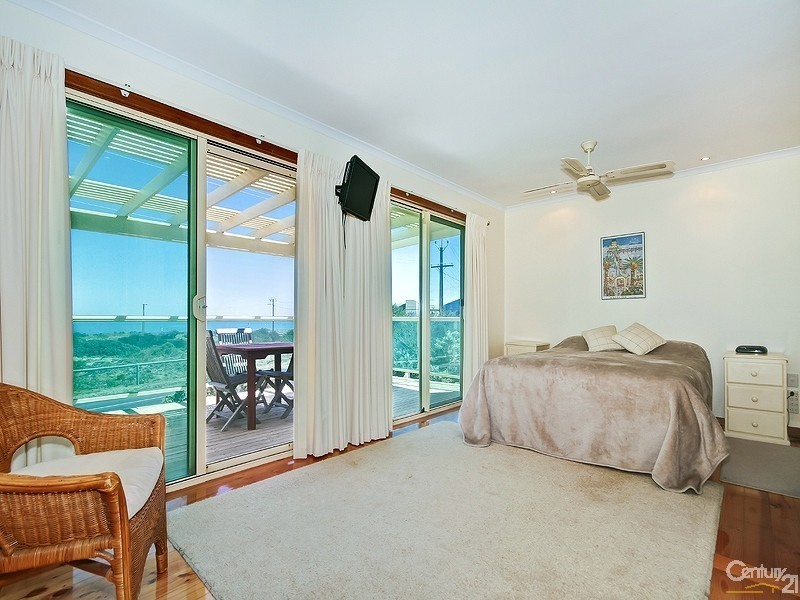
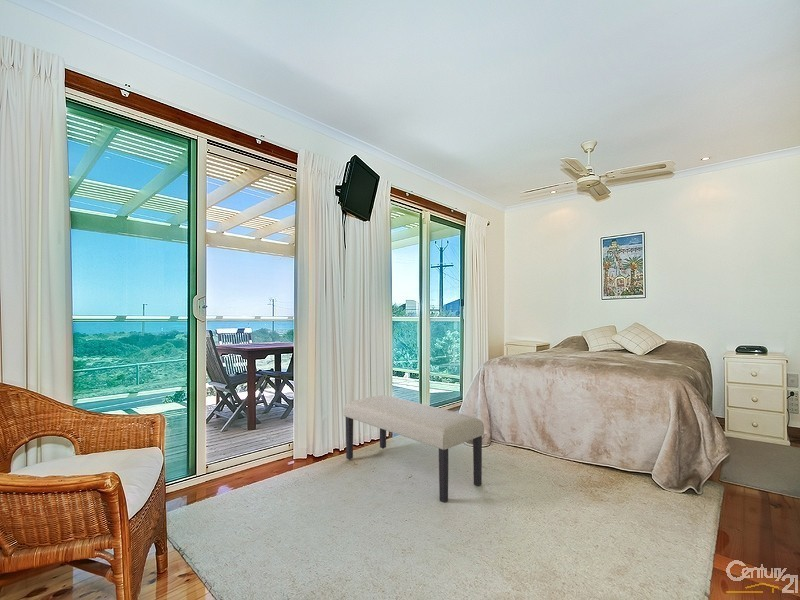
+ bench [343,394,485,504]
